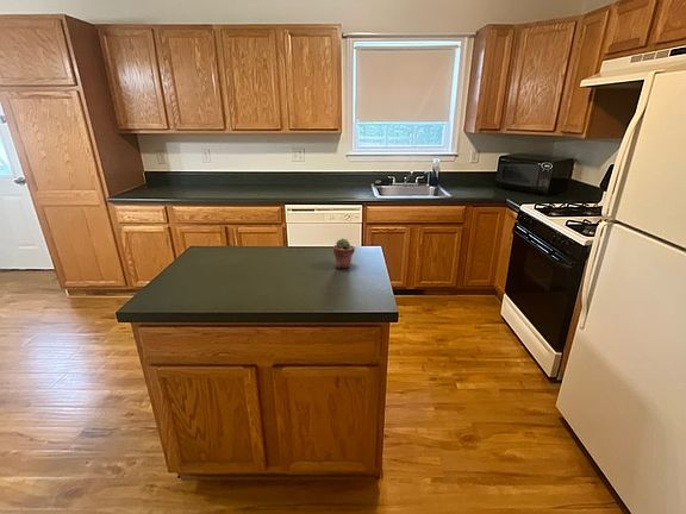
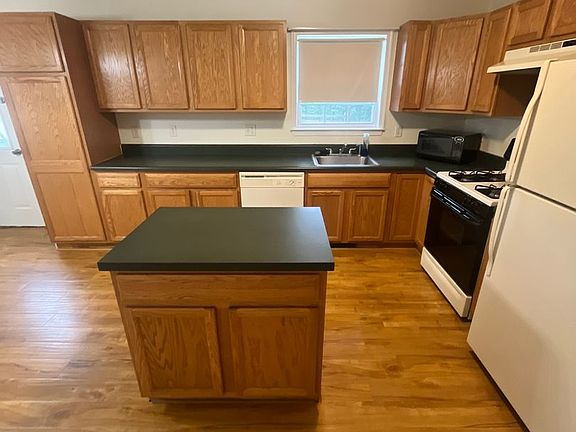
- potted succulent [332,237,356,269]
